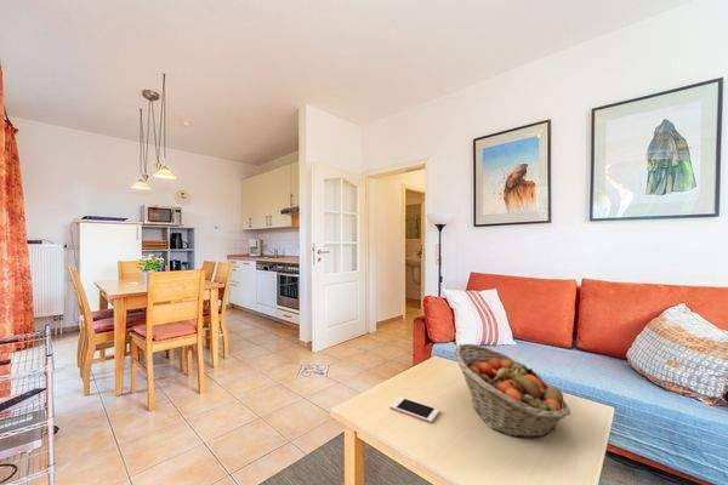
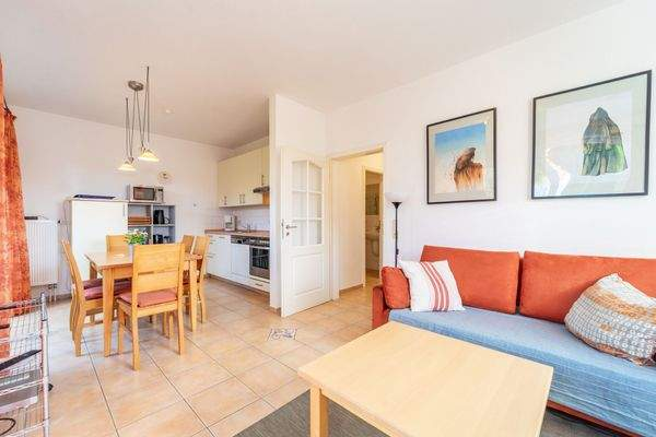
- cell phone [388,395,440,423]
- fruit basket [453,343,571,439]
